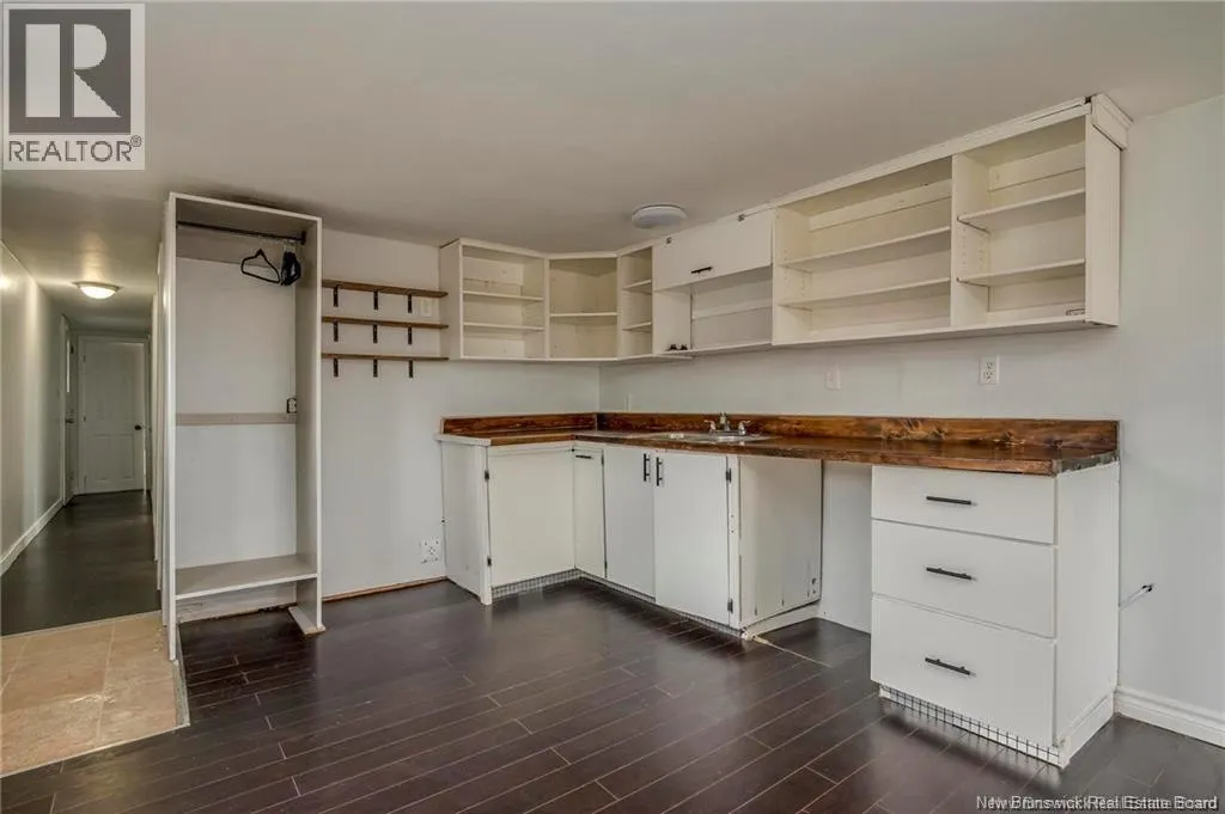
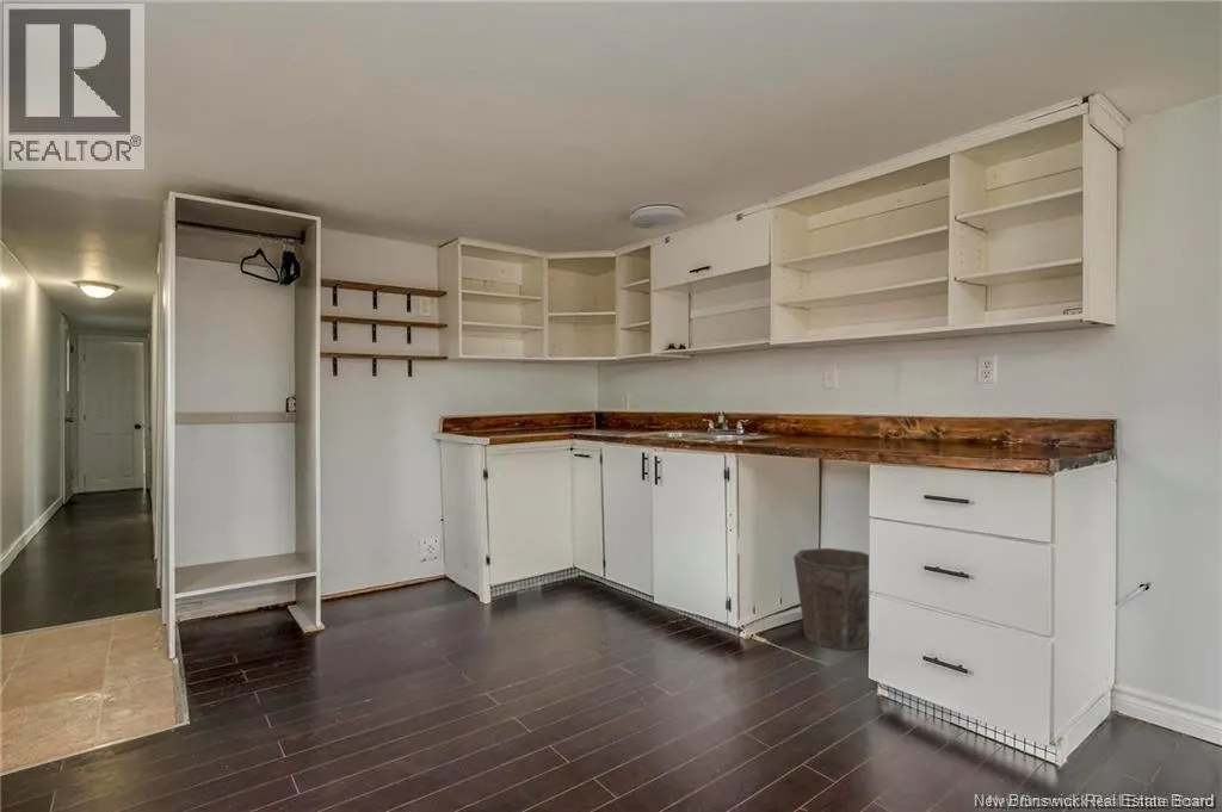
+ waste bin [792,547,870,652]
